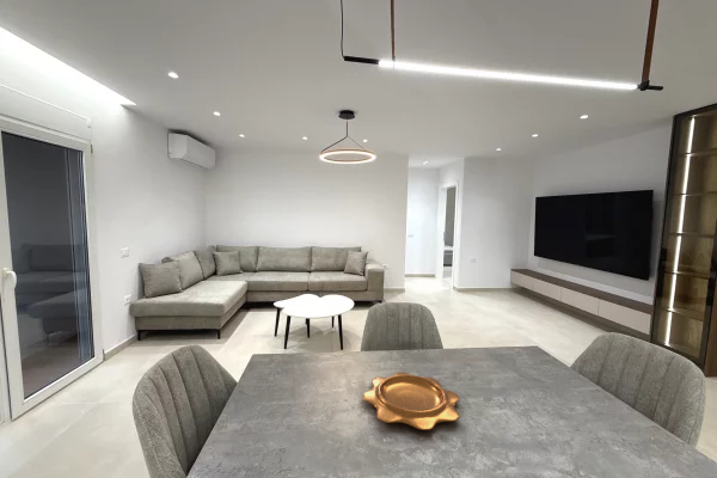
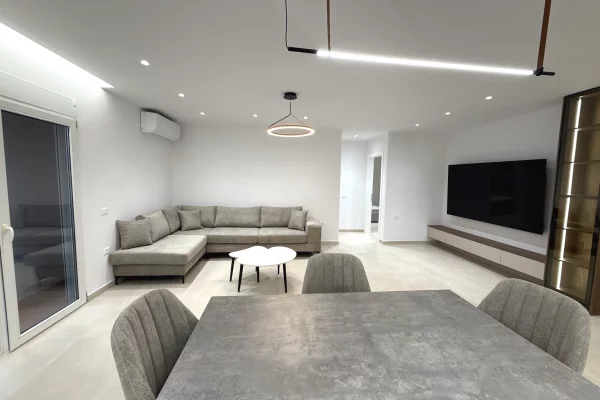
- decorative bowl [362,370,460,431]
